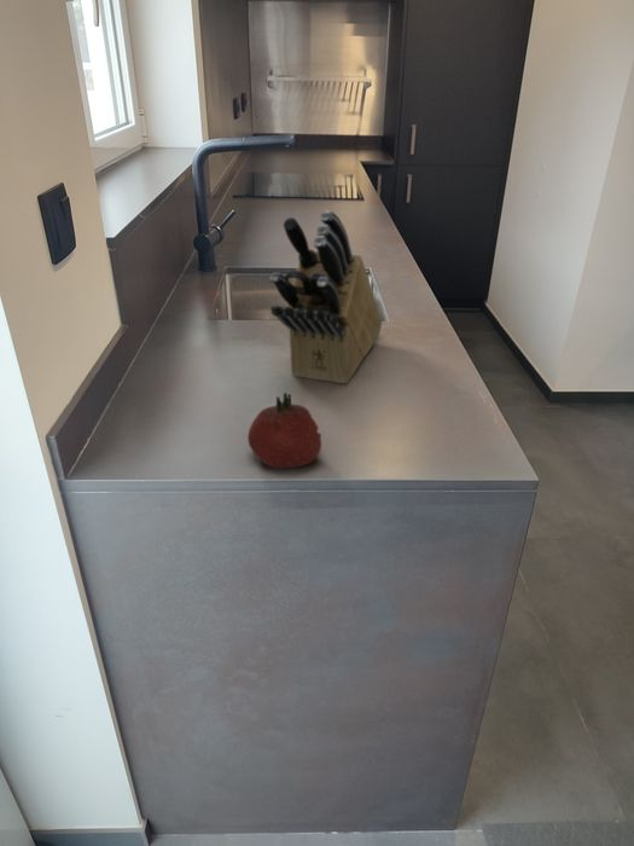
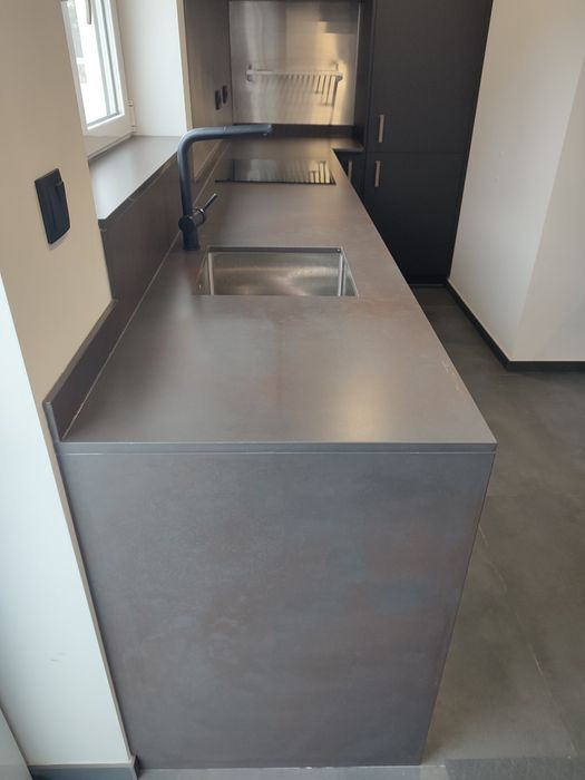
- knife block [268,209,383,384]
- fruit [246,392,322,469]
